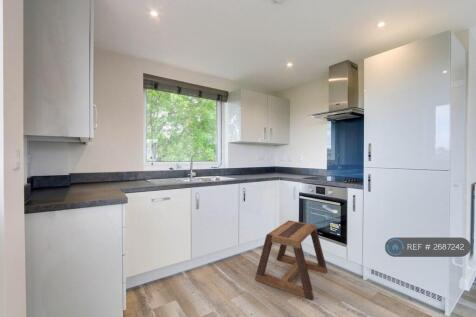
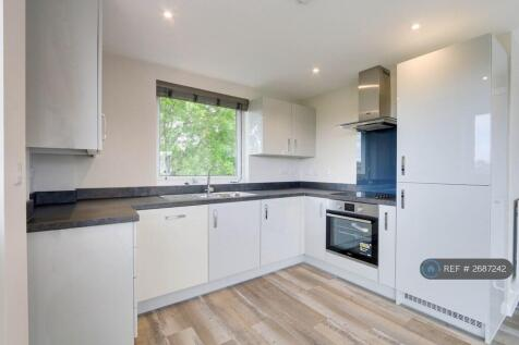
- stool [254,220,328,301]
